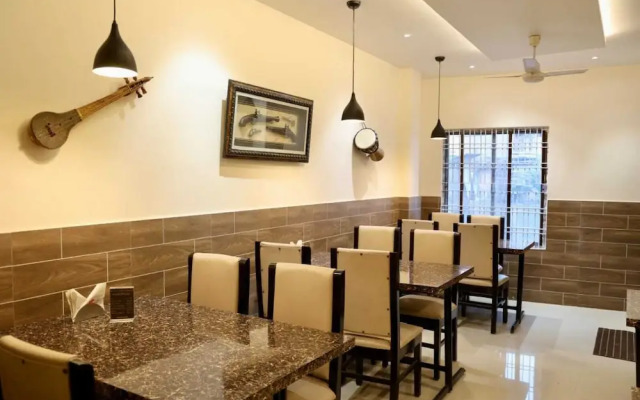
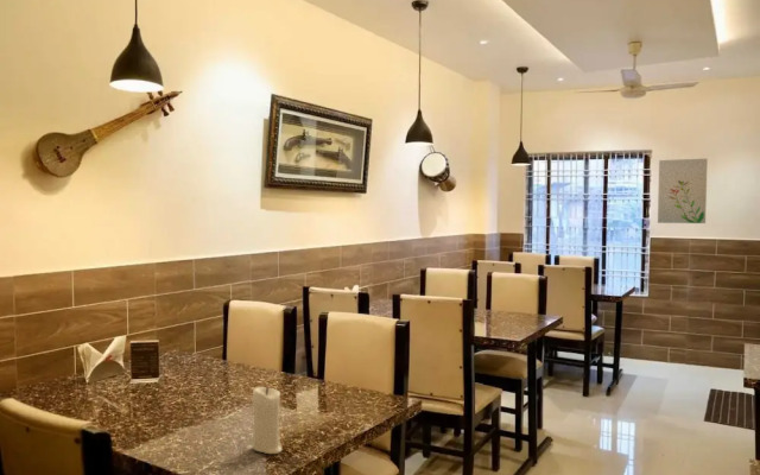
+ wall art [657,158,709,224]
+ candle [252,386,284,455]
